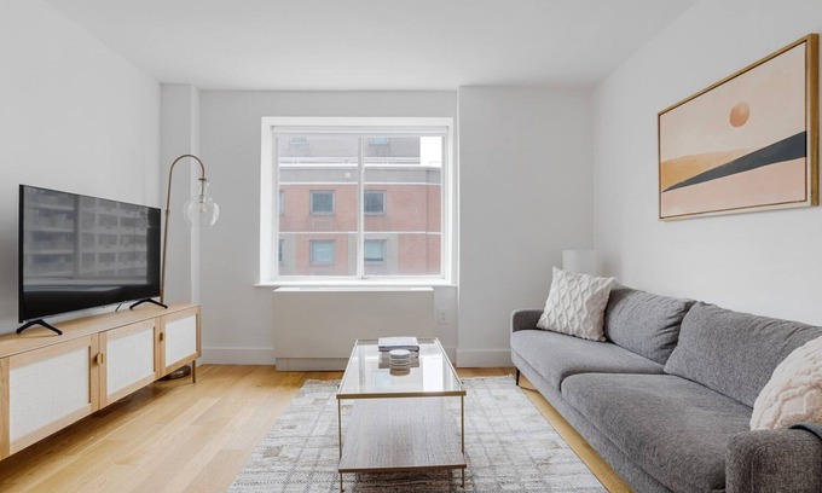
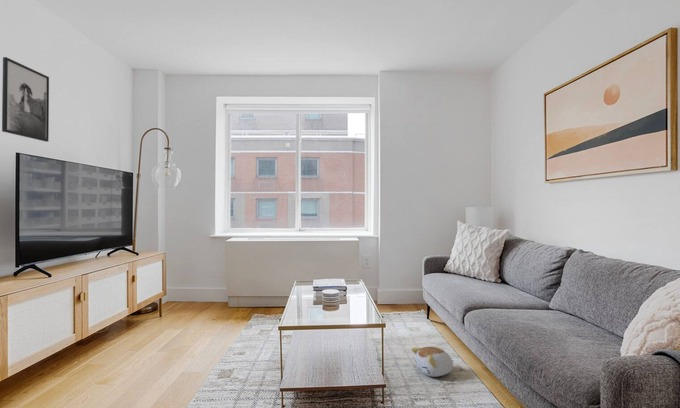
+ plush toy [410,346,454,378]
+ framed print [1,56,50,143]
